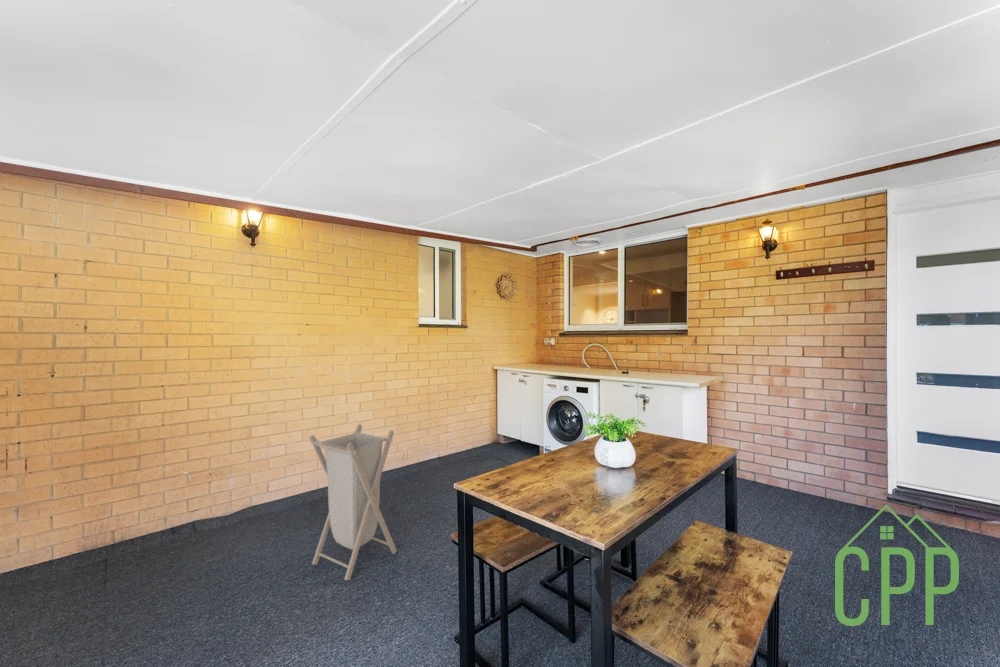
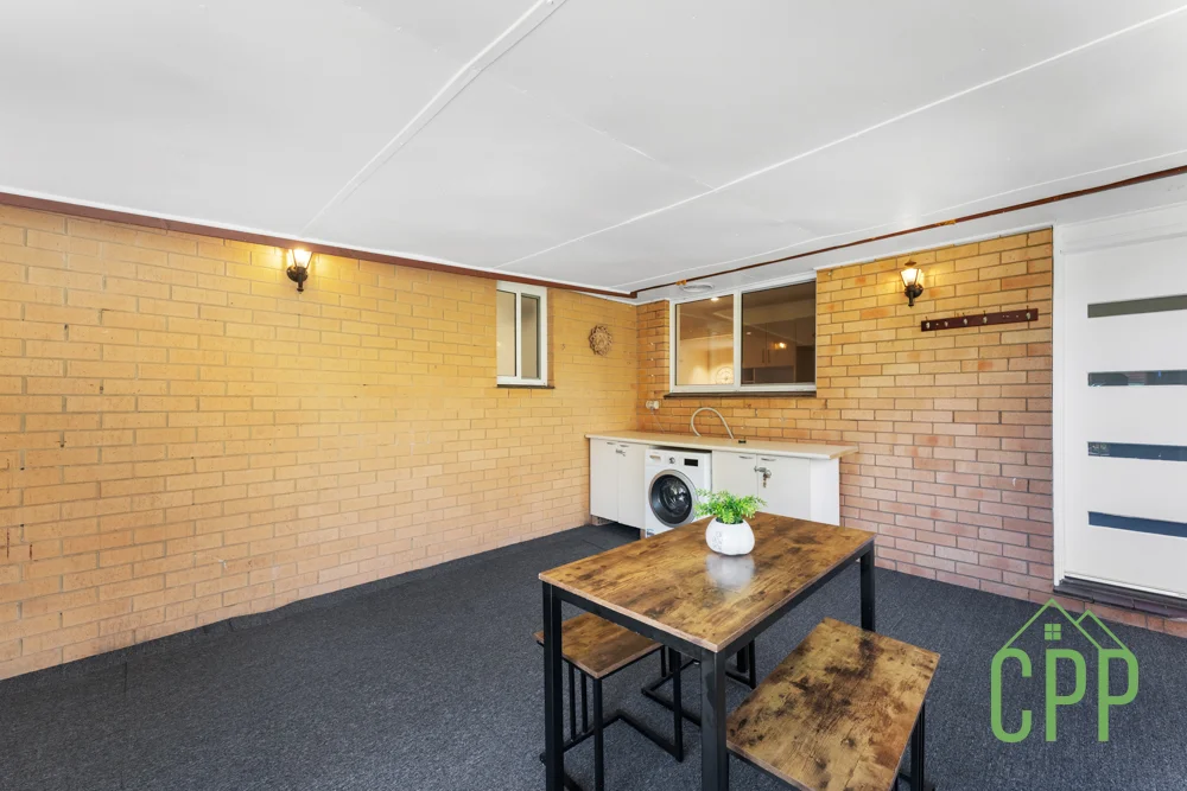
- laundry hamper [308,424,398,581]
